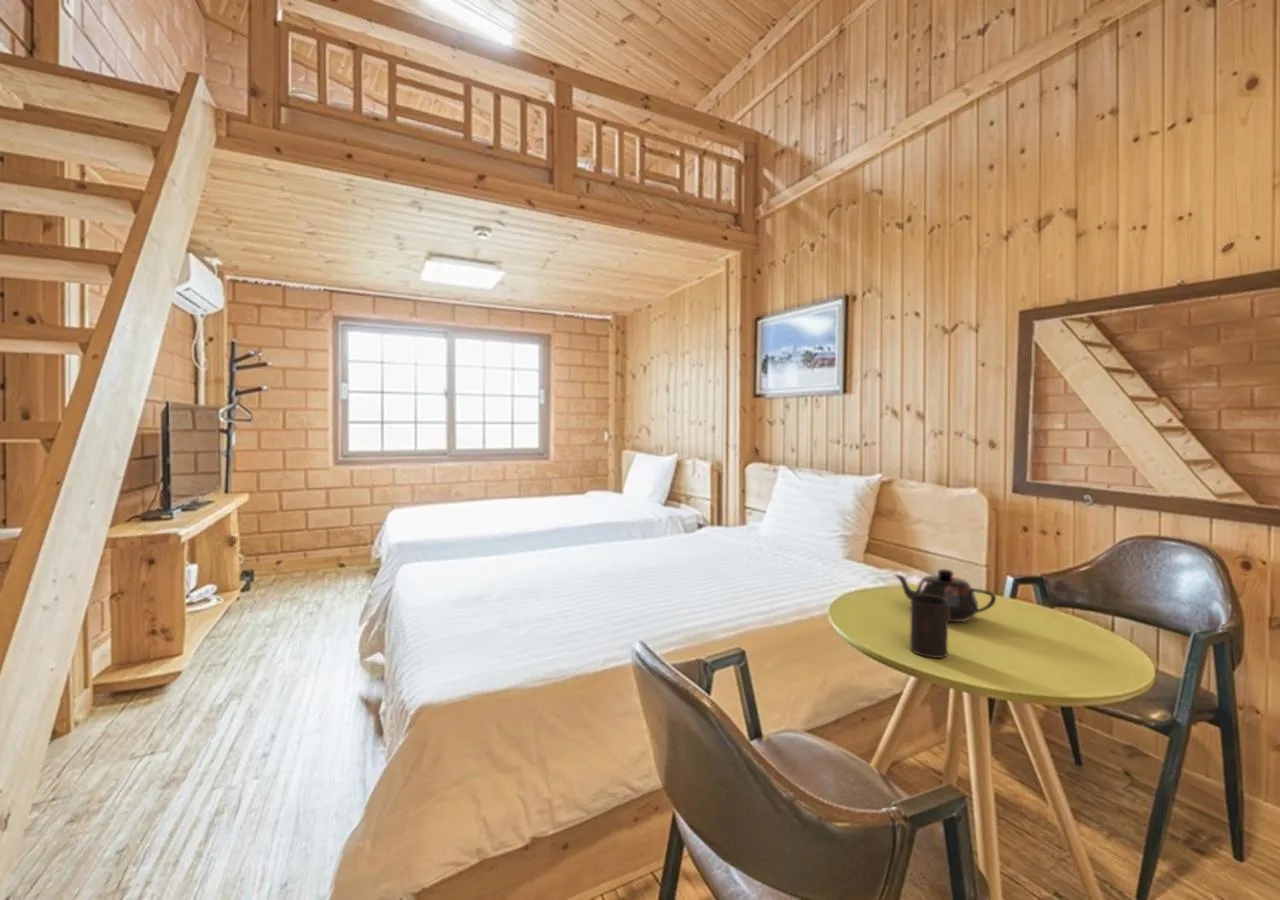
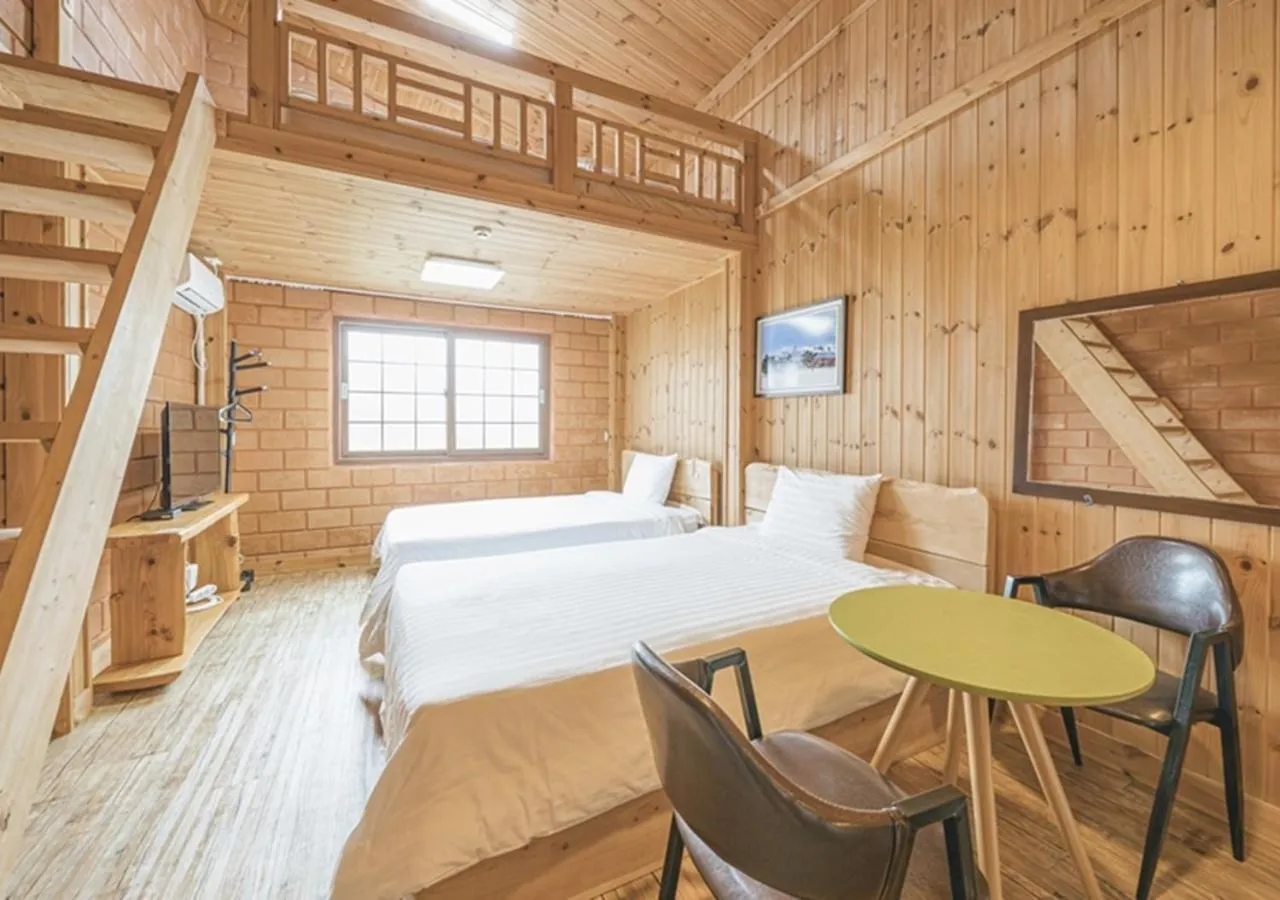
- cup [909,595,949,659]
- teapot [892,568,997,623]
